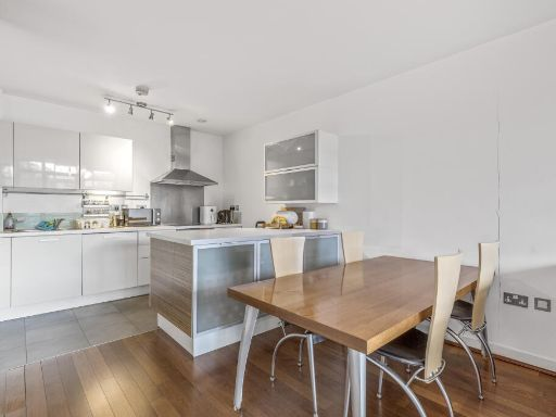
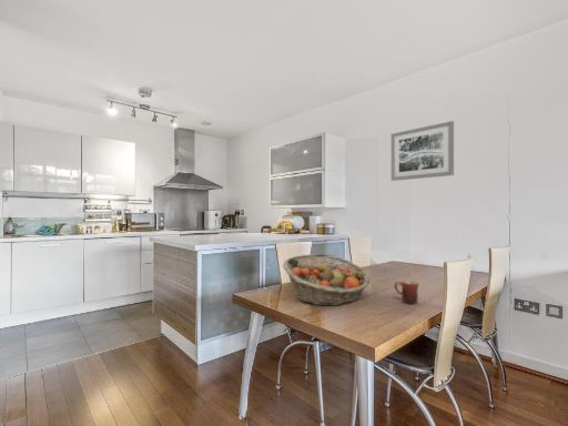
+ wall art [390,120,455,182]
+ fruit basket [282,253,372,307]
+ mug [394,280,420,305]
